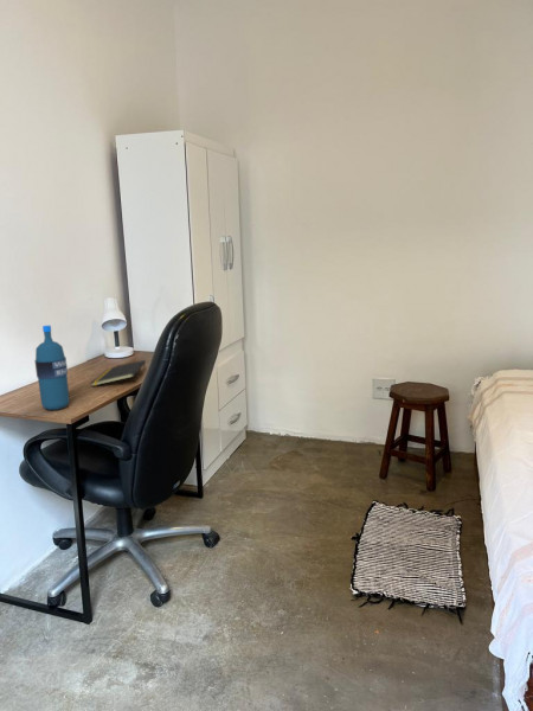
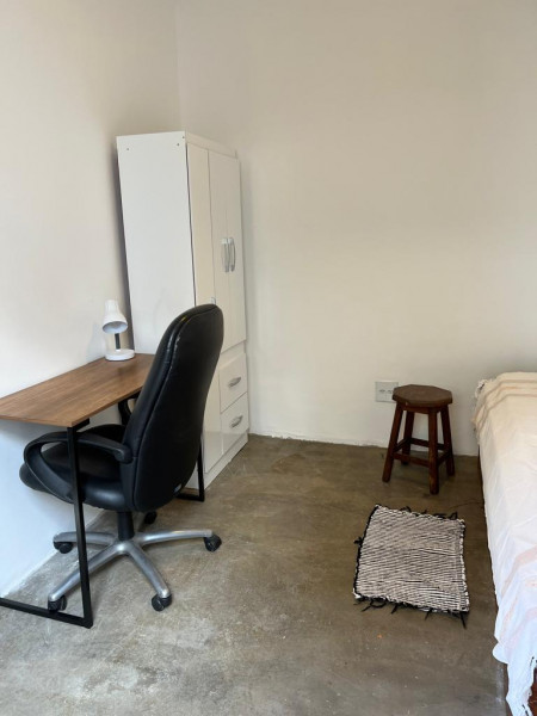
- water bottle [33,325,70,411]
- notepad [90,359,147,387]
